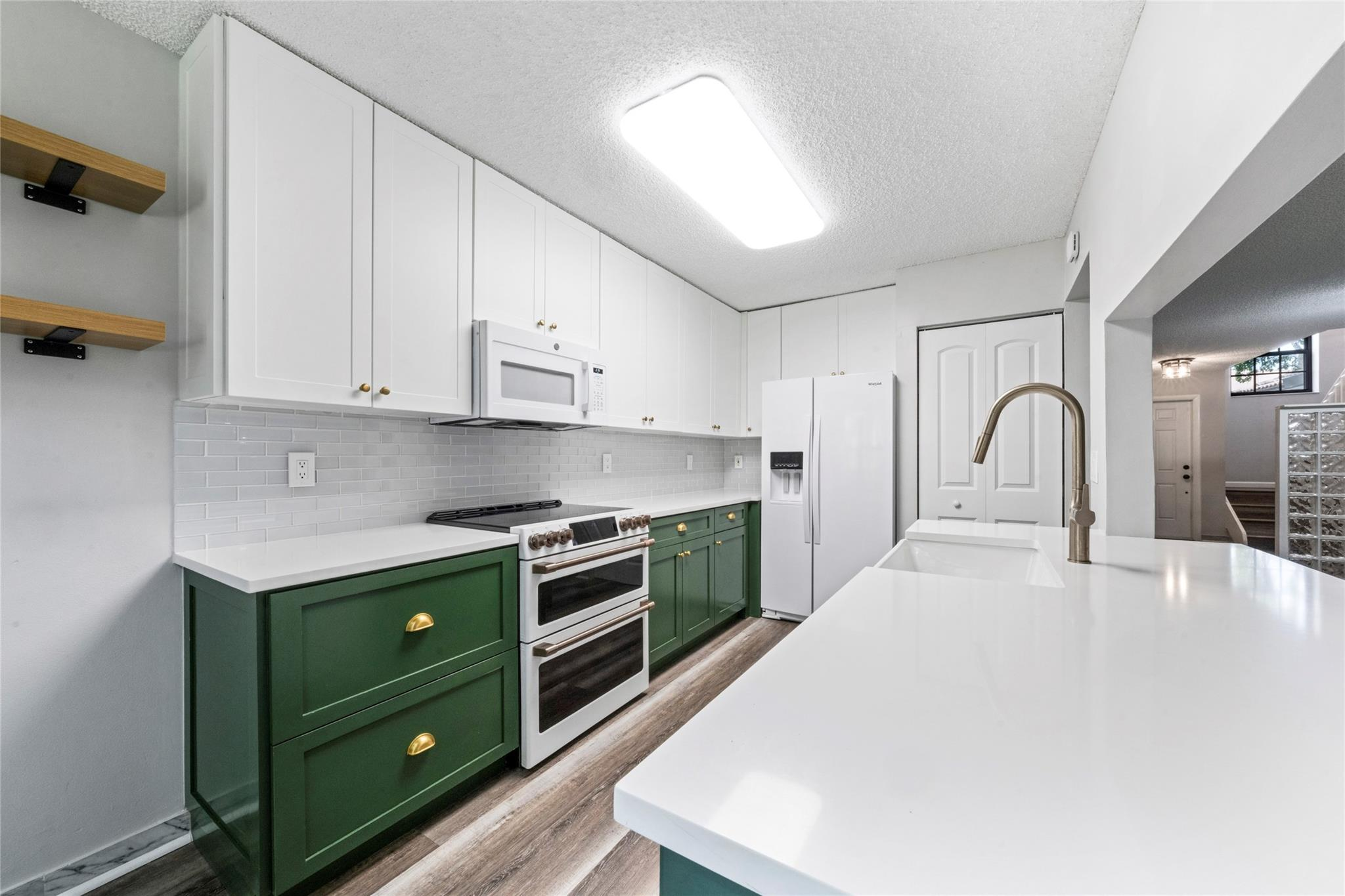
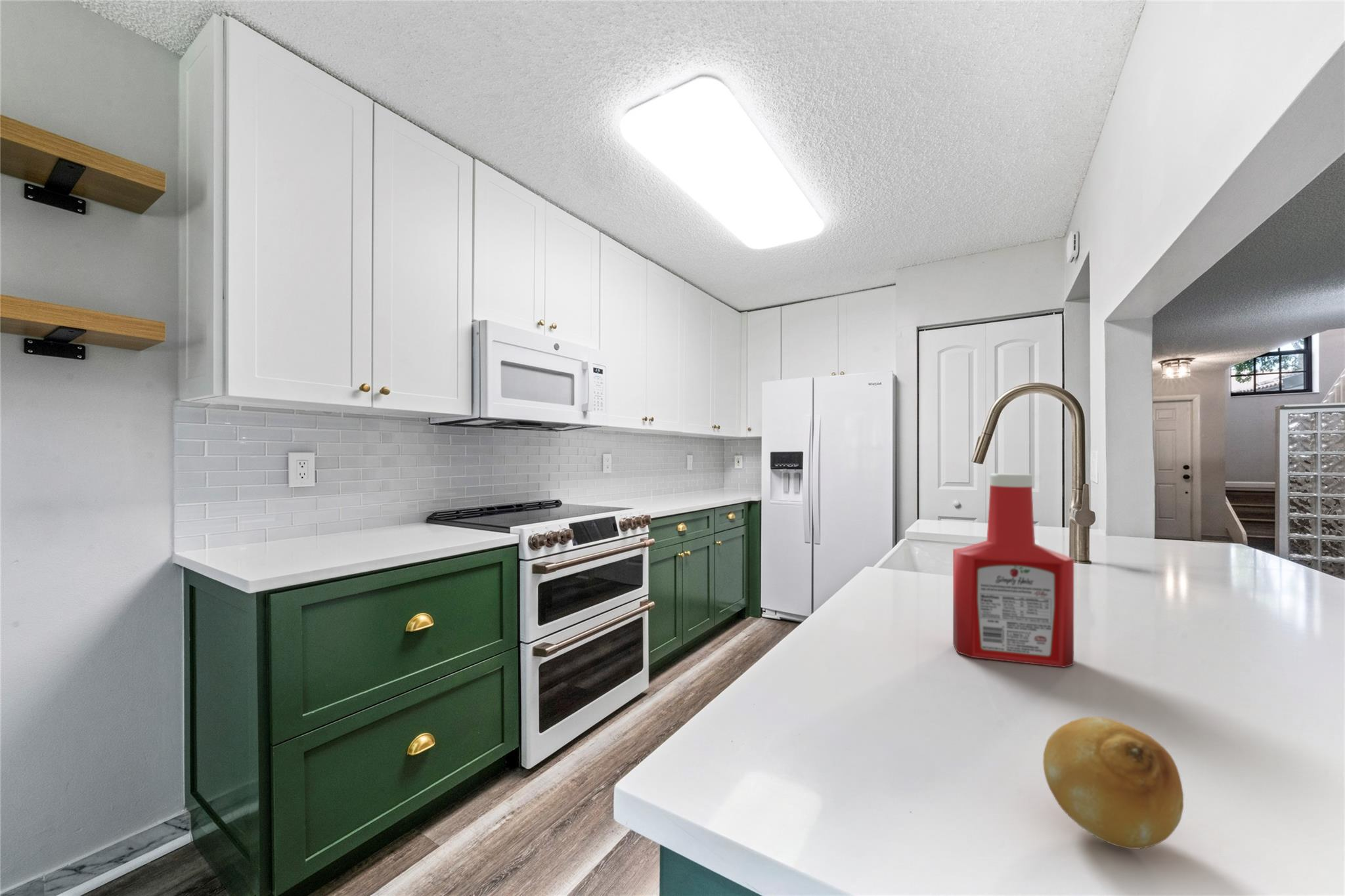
+ soap bottle [952,473,1074,668]
+ fruit [1042,716,1184,849]
